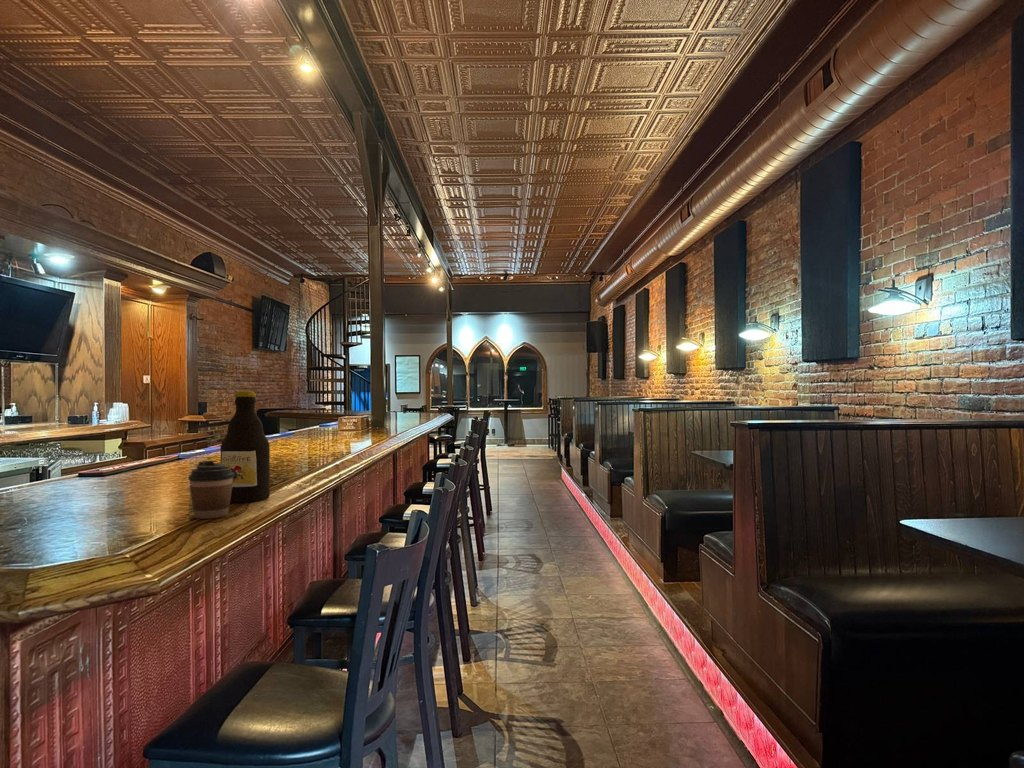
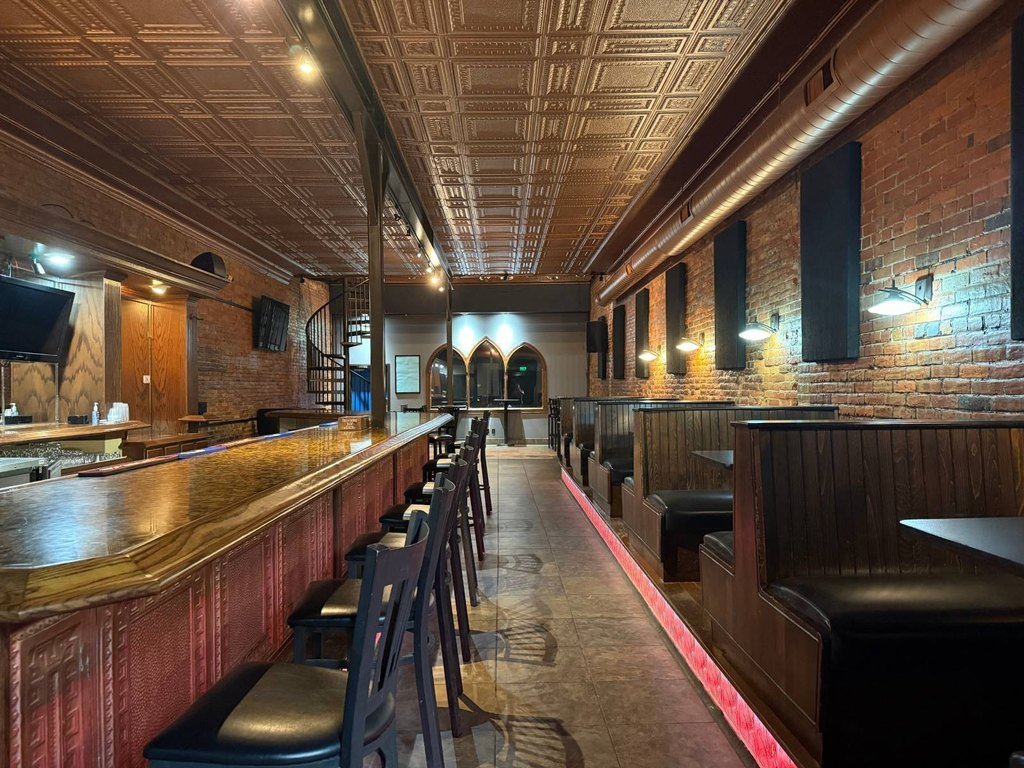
- cider [220,390,271,503]
- coffee cup [187,460,234,520]
